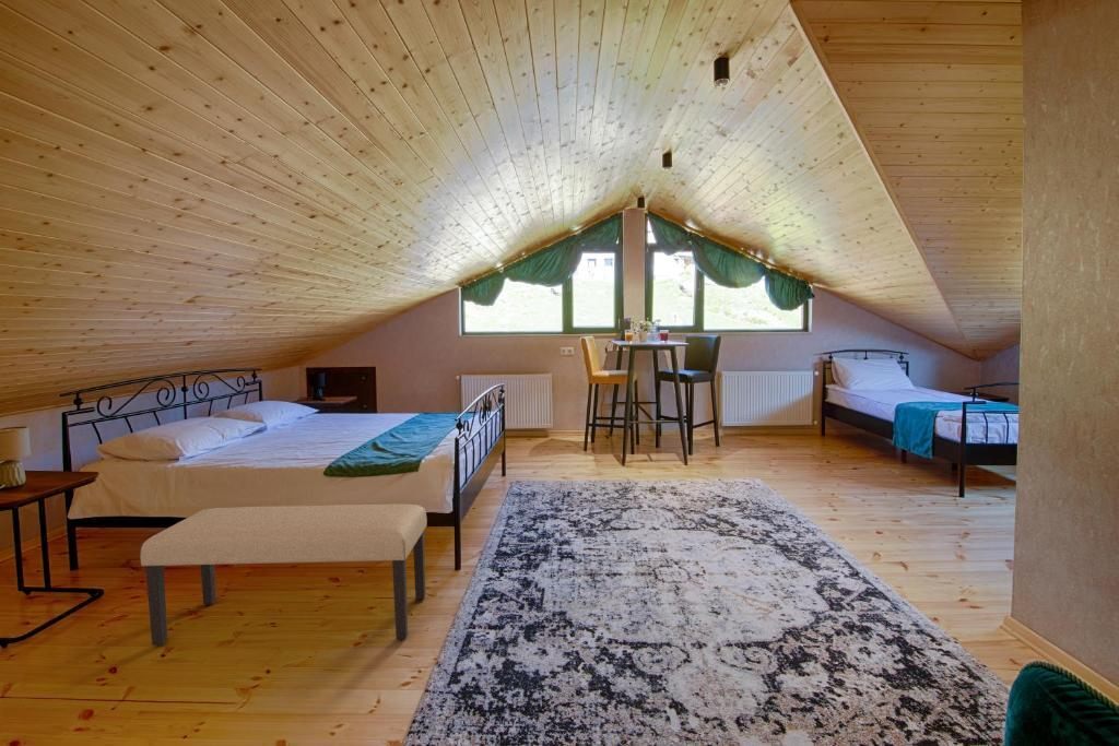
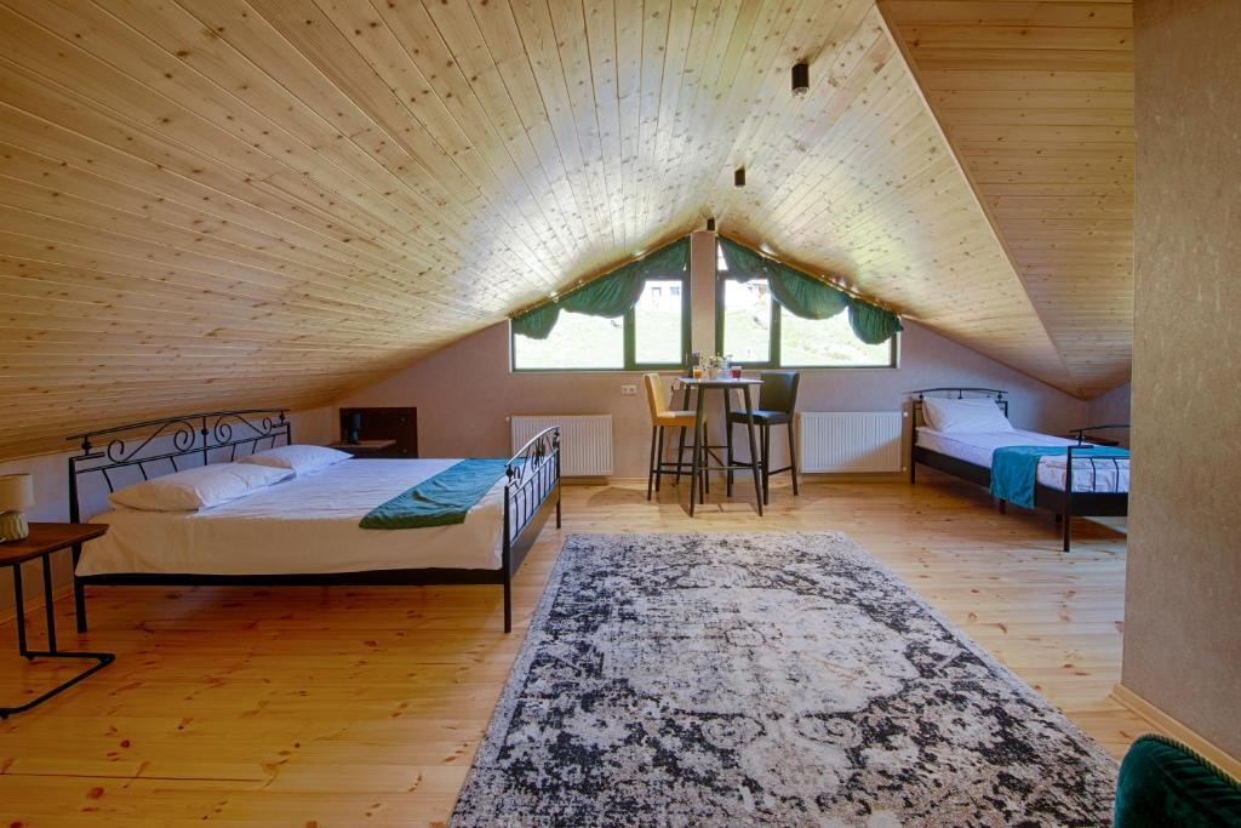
- bench [139,502,428,647]
